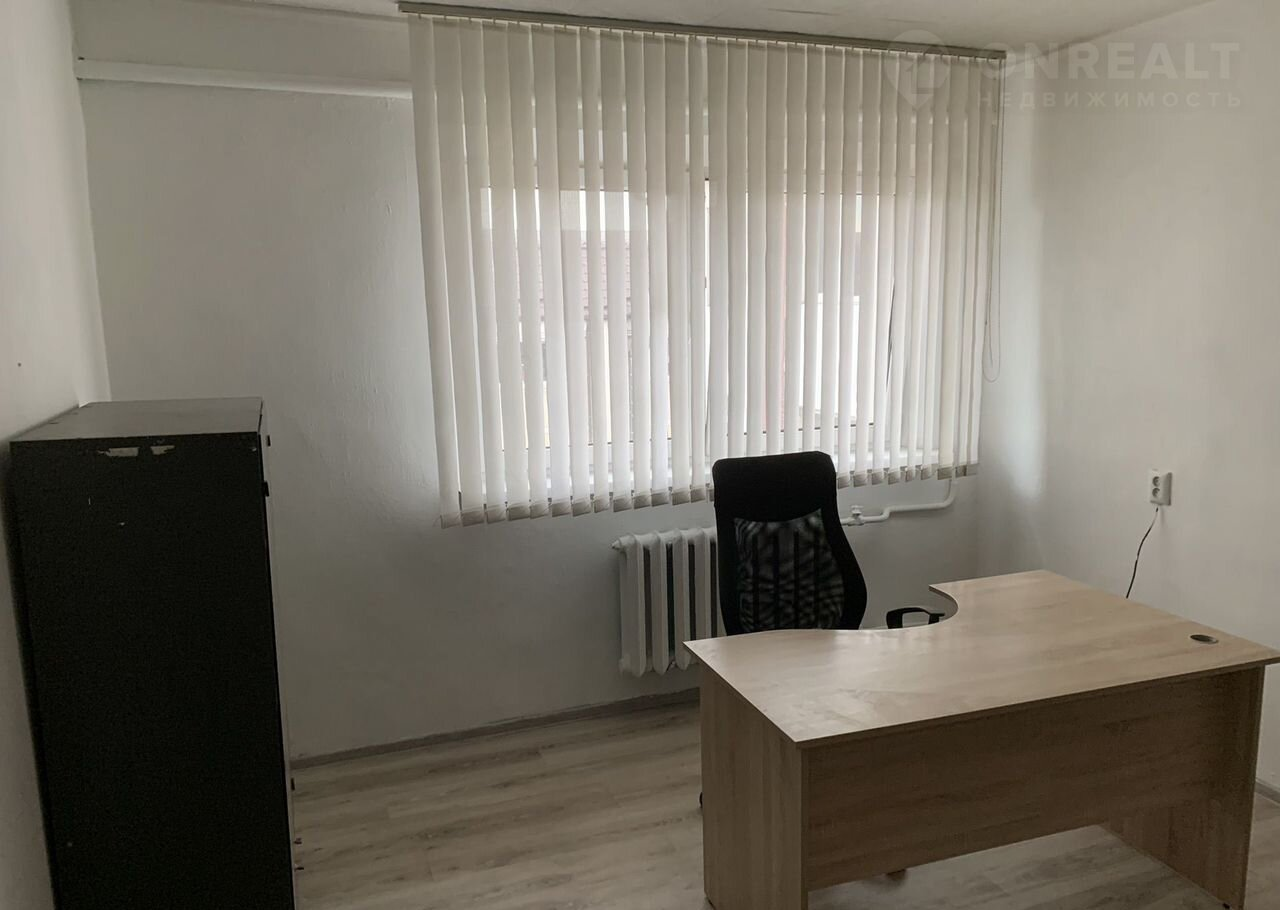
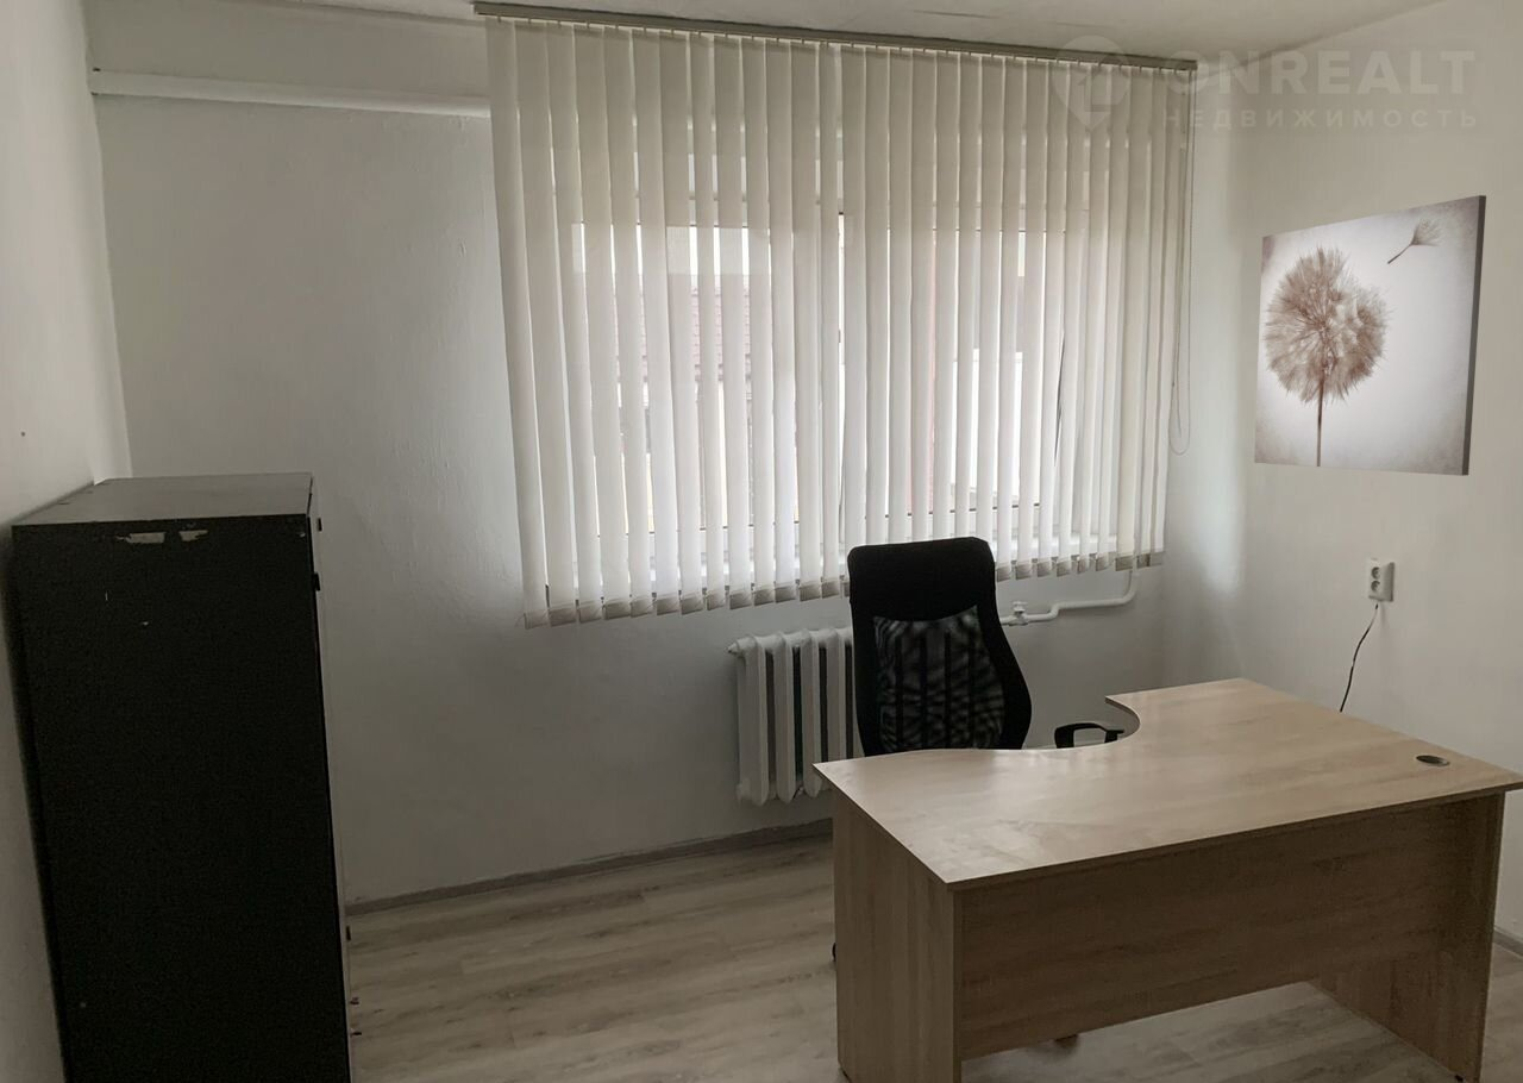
+ wall art [1253,194,1487,477]
